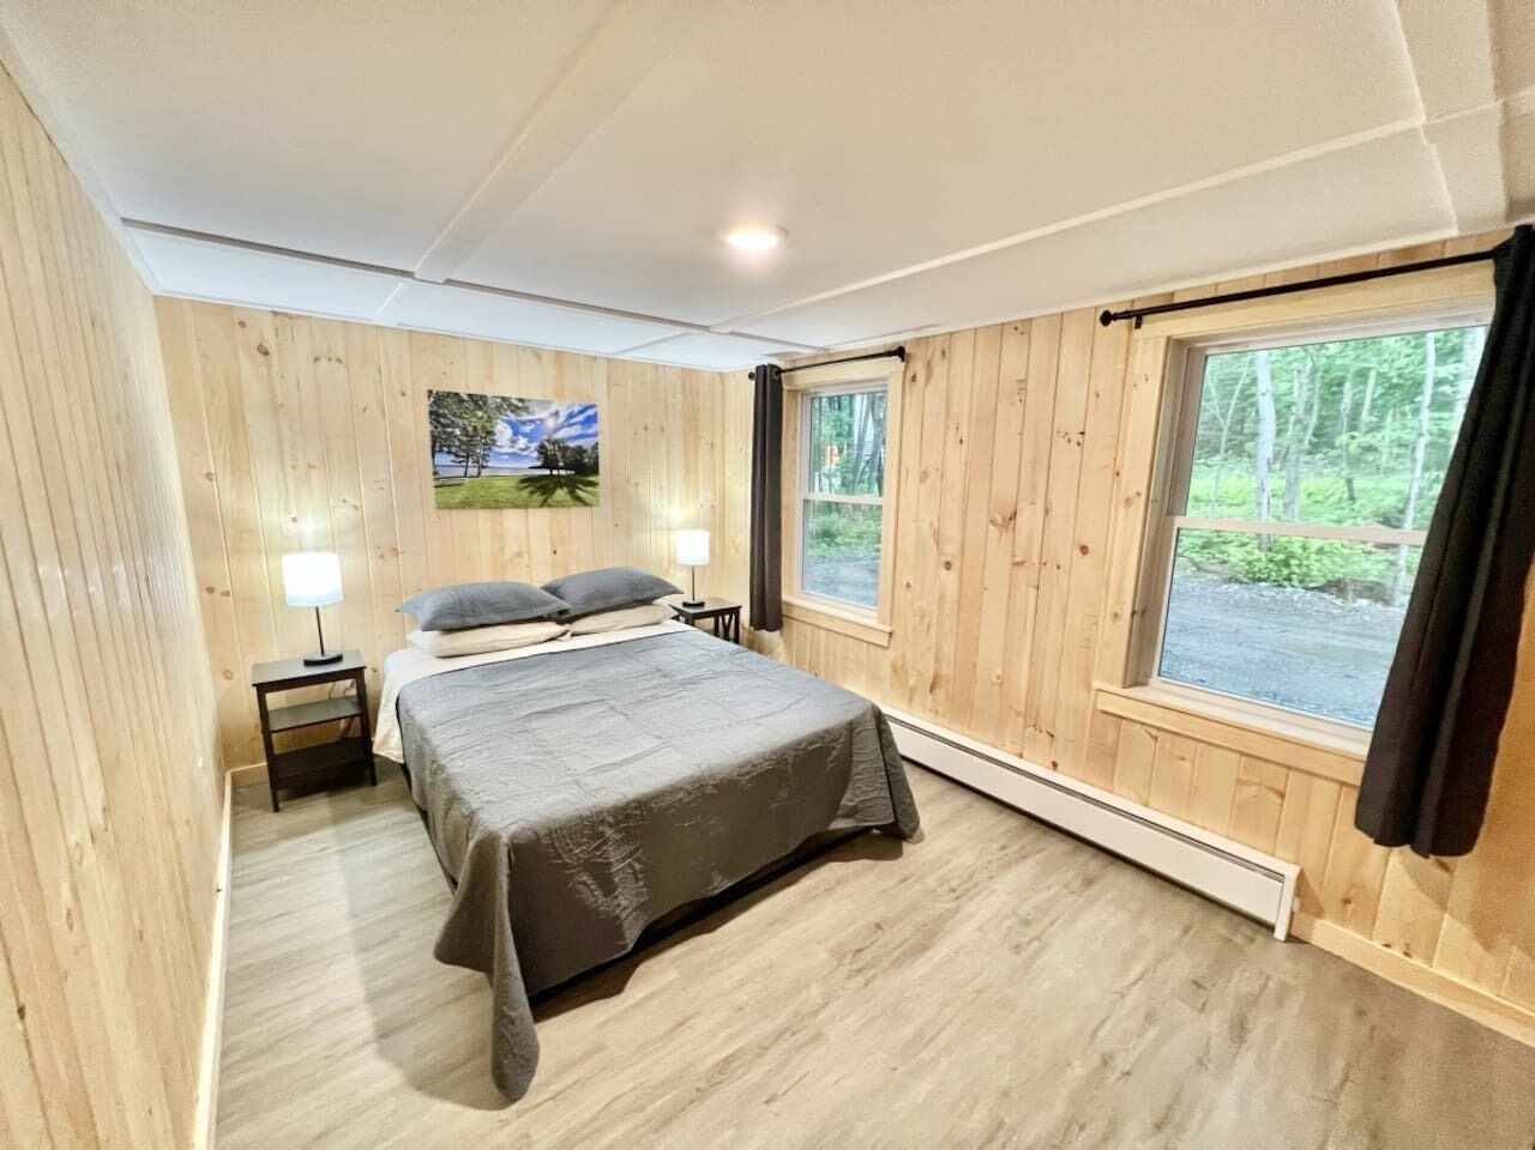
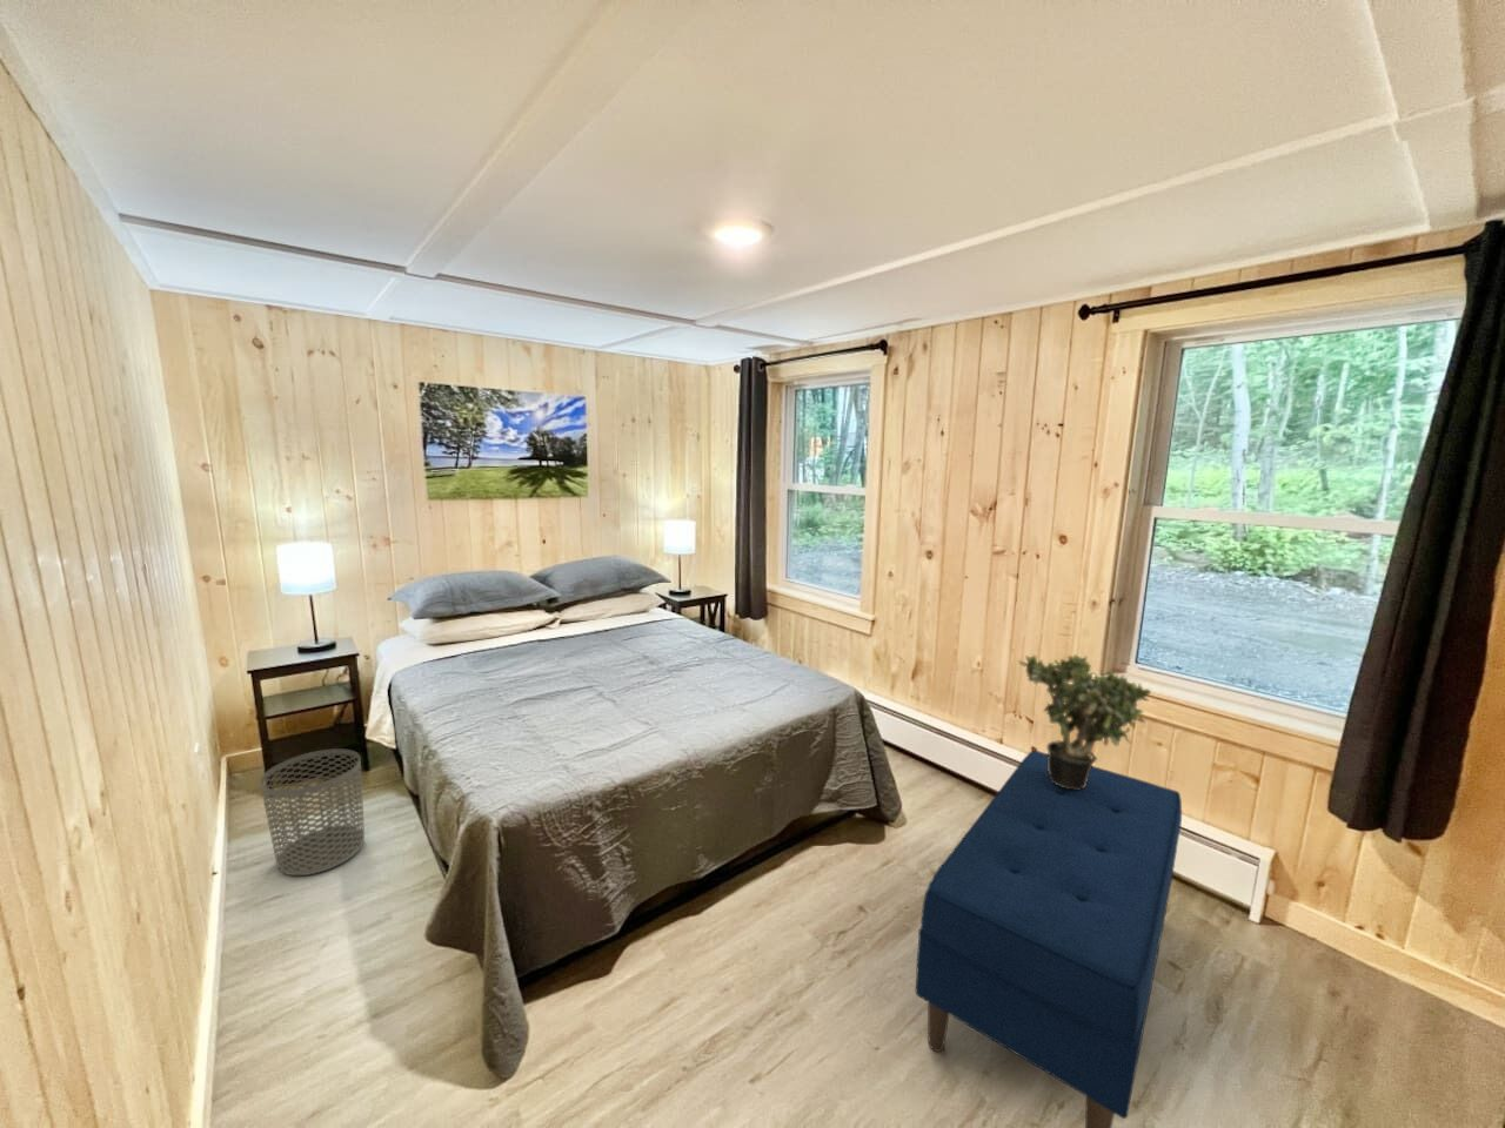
+ bench [915,749,1183,1128]
+ potted plant [1017,653,1152,789]
+ waste bin [258,749,366,877]
